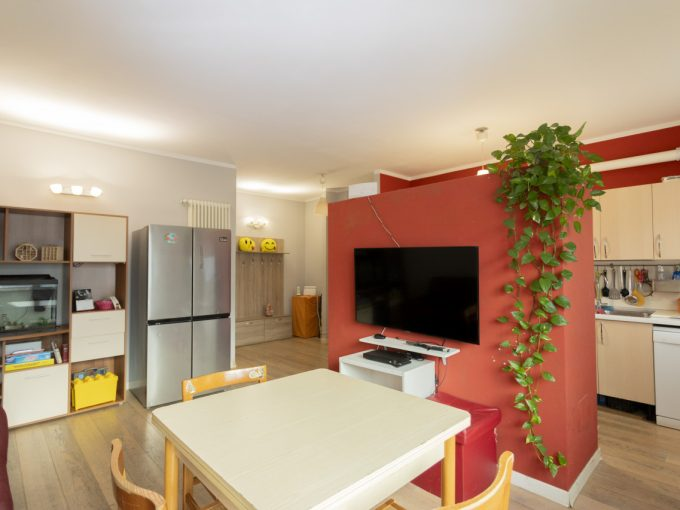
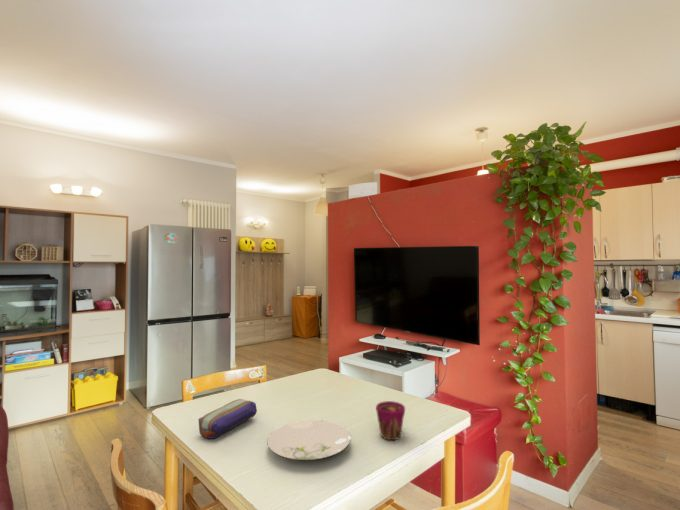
+ pencil case [198,398,258,440]
+ plate [266,419,352,461]
+ cup [375,400,406,441]
